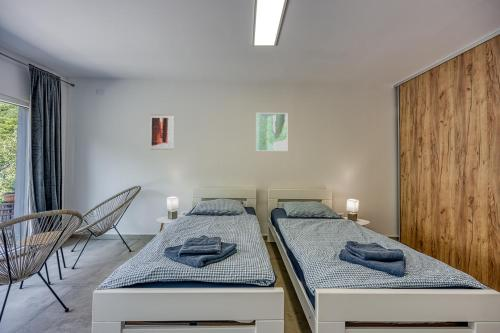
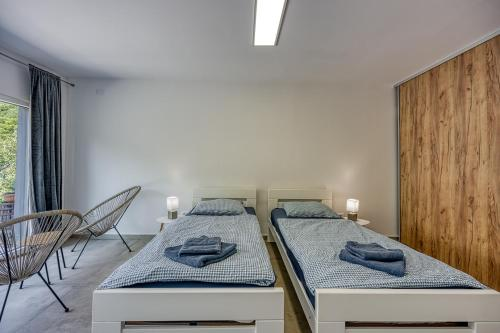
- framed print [255,112,288,152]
- wall art [149,114,175,151]
